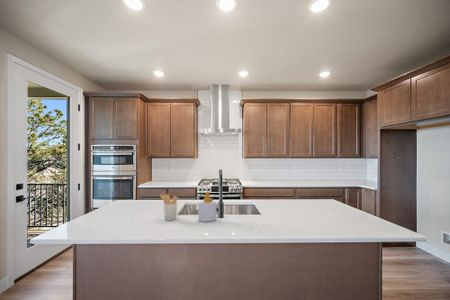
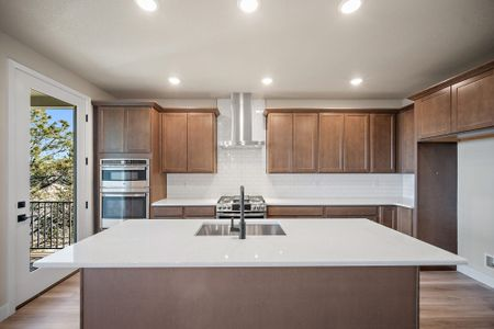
- soap bottle [197,190,217,223]
- utensil holder [159,193,179,222]
